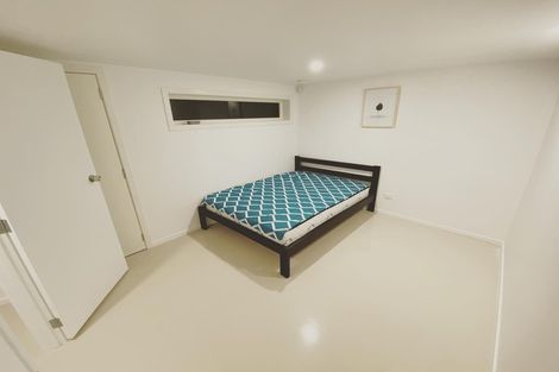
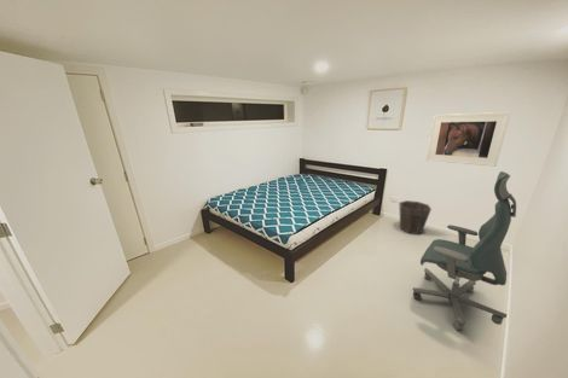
+ waste bin [398,199,433,235]
+ office chair [412,170,517,331]
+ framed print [425,111,511,168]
